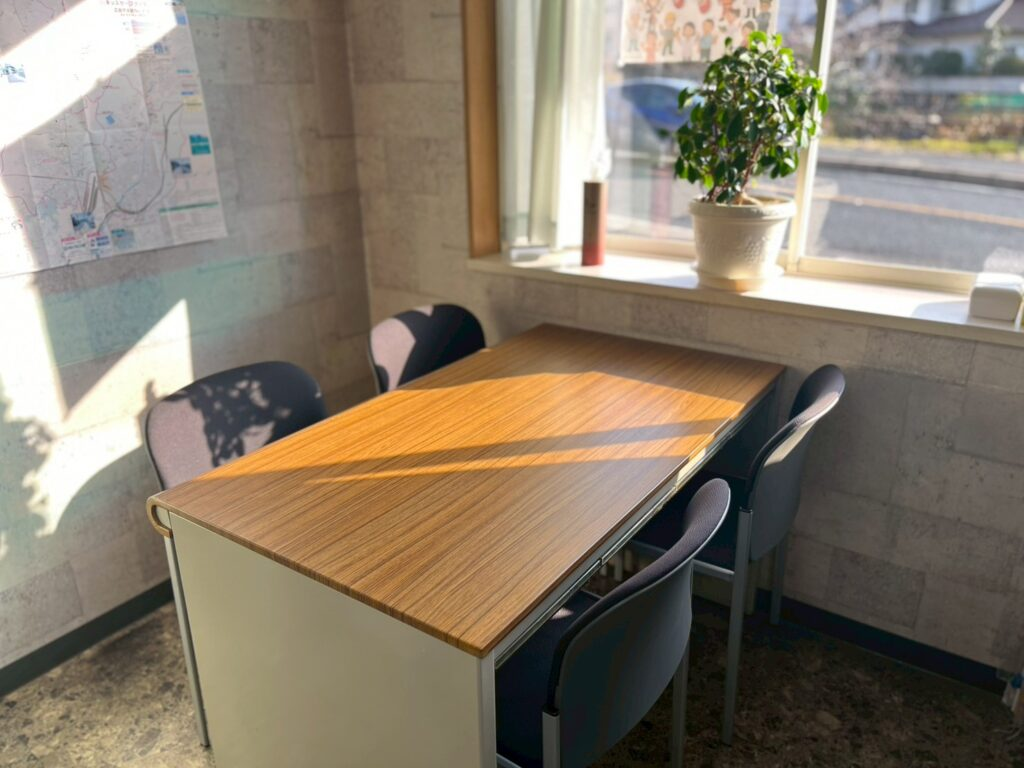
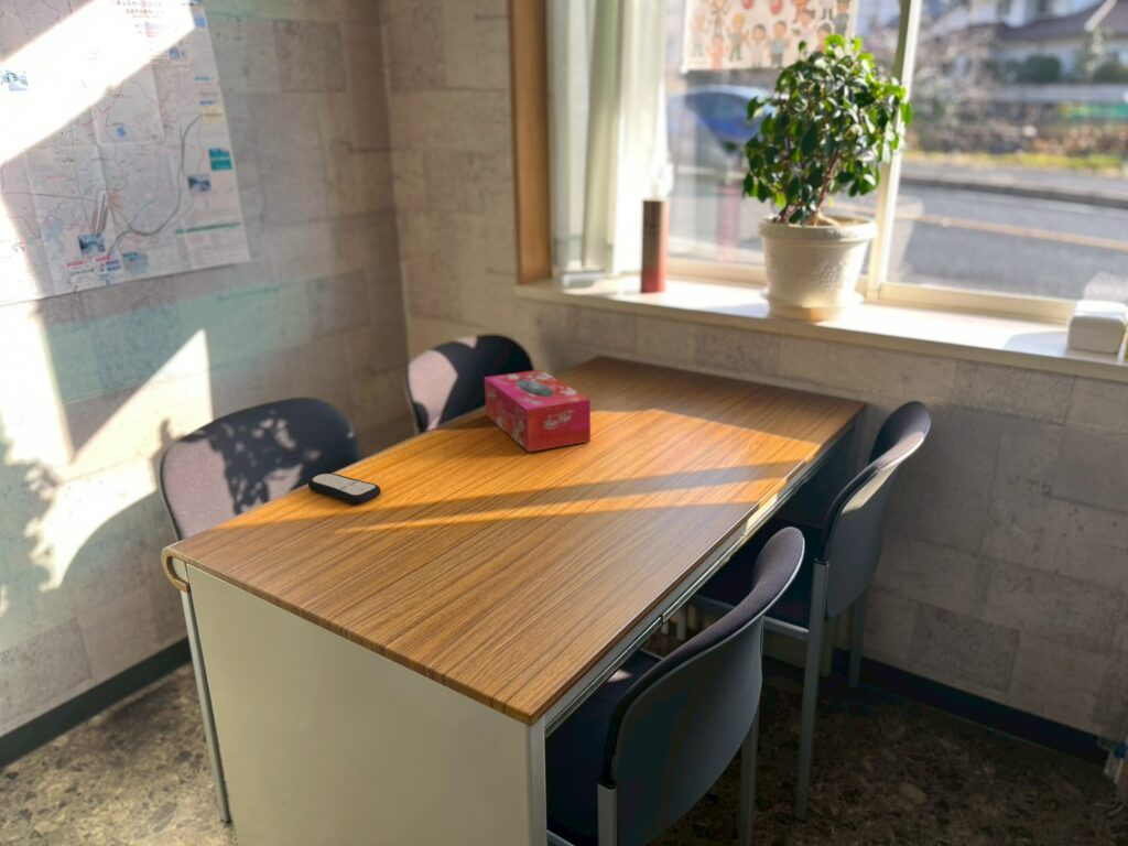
+ remote control [307,471,381,506]
+ tissue box [484,369,592,453]
